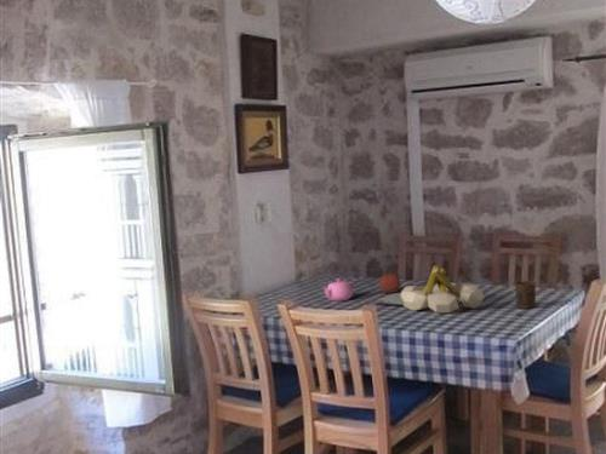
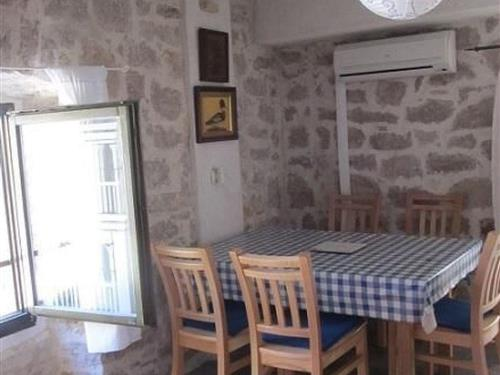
- cup [514,280,537,310]
- fruit [378,271,402,294]
- teapot [321,277,355,301]
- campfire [399,264,486,314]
